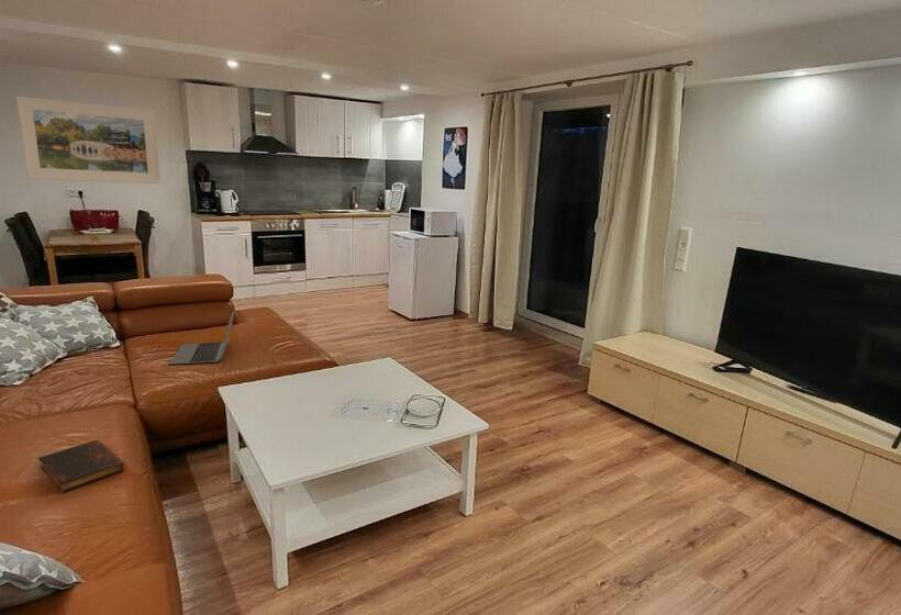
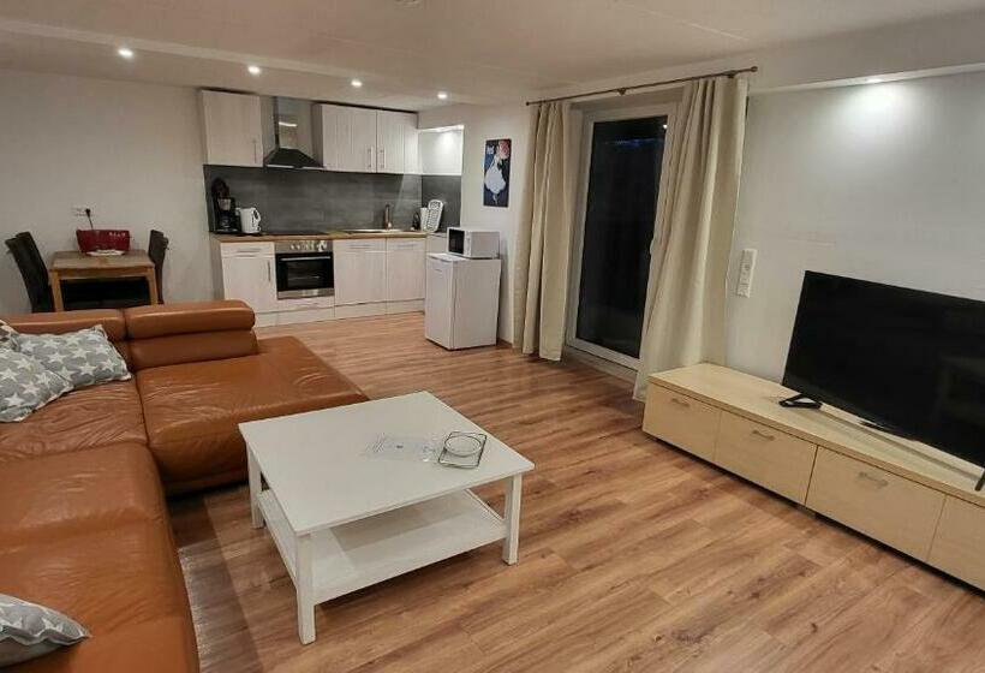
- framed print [15,96,162,185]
- laptop [169,304,237,366]
- book [37,438,126,494]
